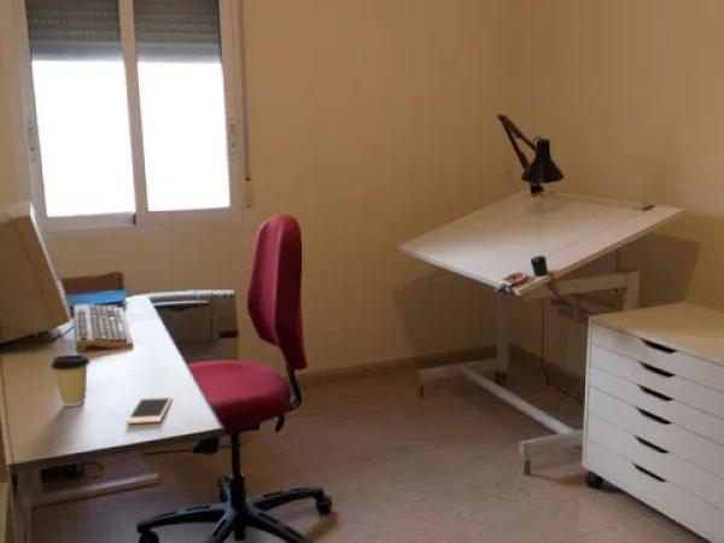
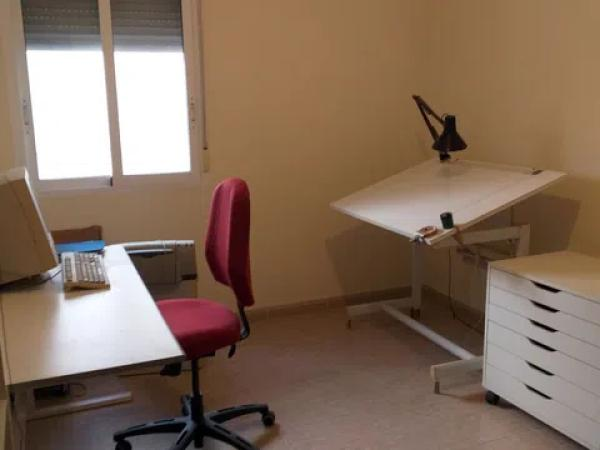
- cell phone [124,395,174,425]
- coffee cup [49,354,92,408]
